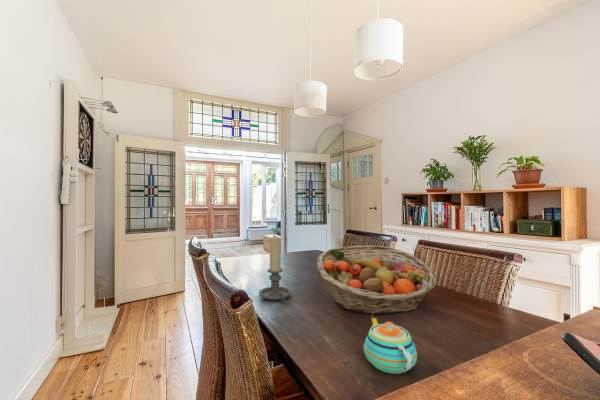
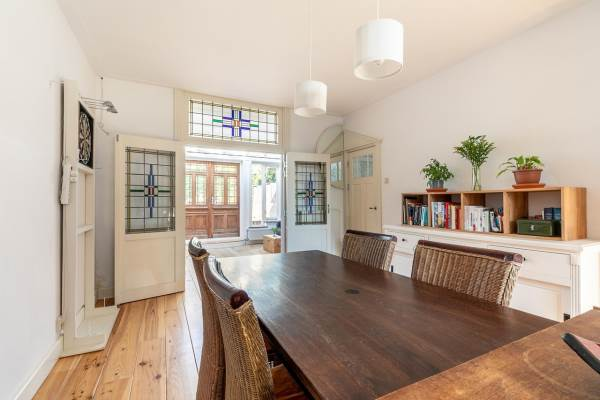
- teapot [362,314,418,375]
- fruit basket [316,245,438,316]
- candle holder [258,235,292,304]
